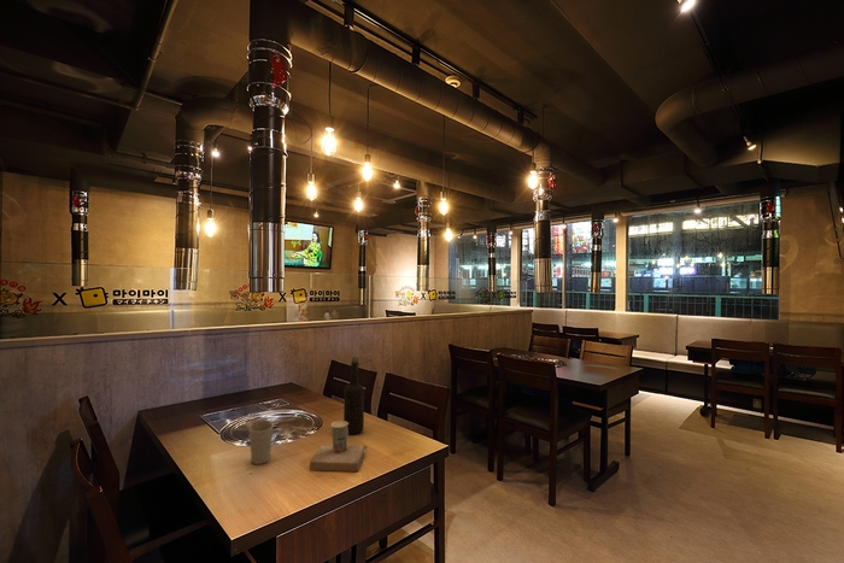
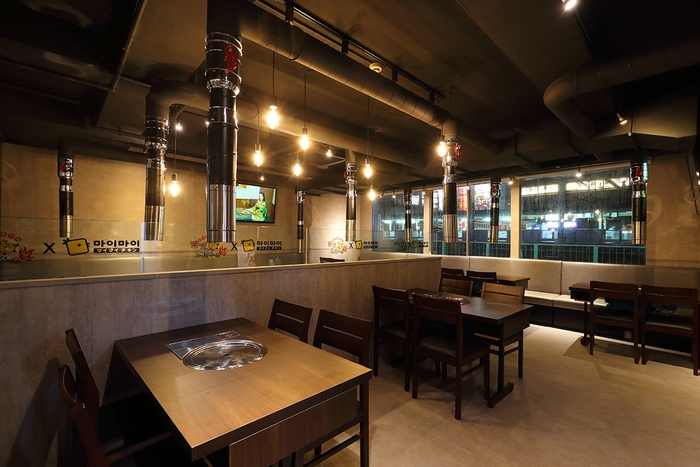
- cup [247,418,275,465]
- bottle [342,354,365,435]
- cup [309,420,368,473]
